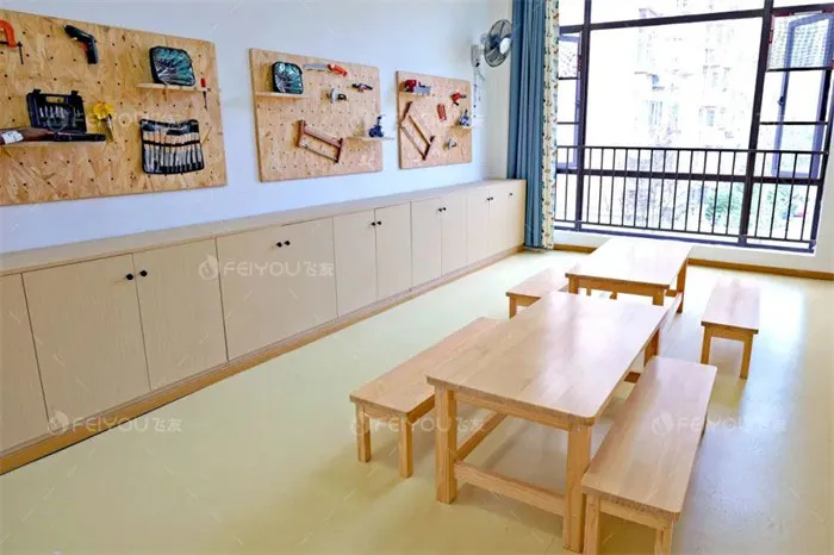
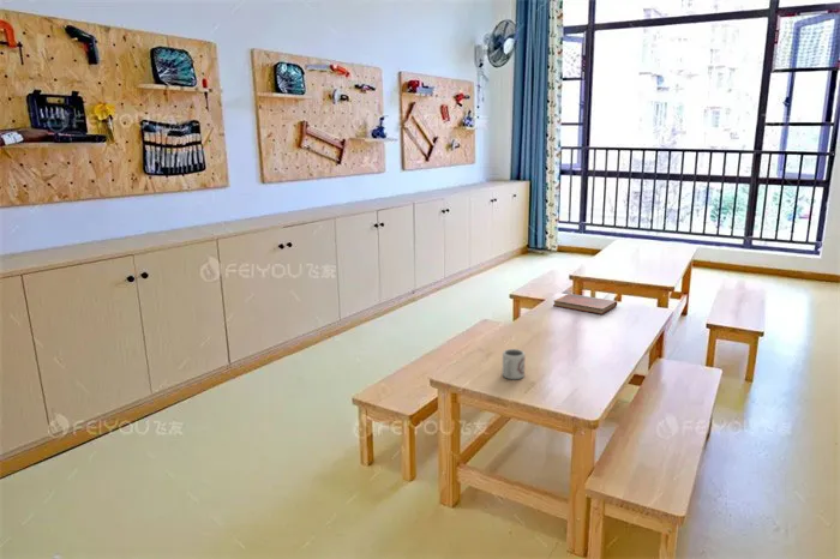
+ diary [552,293,618,315]
+ cup [502,348,527,380]
